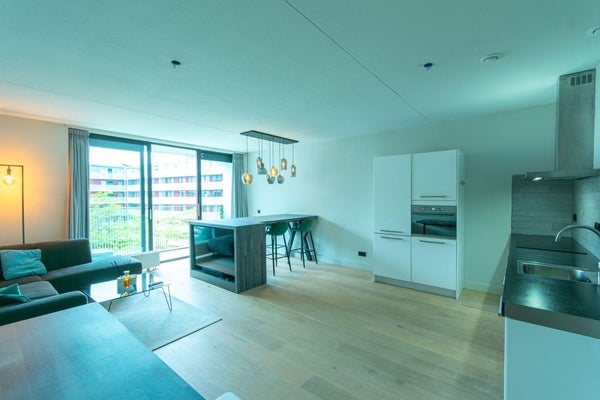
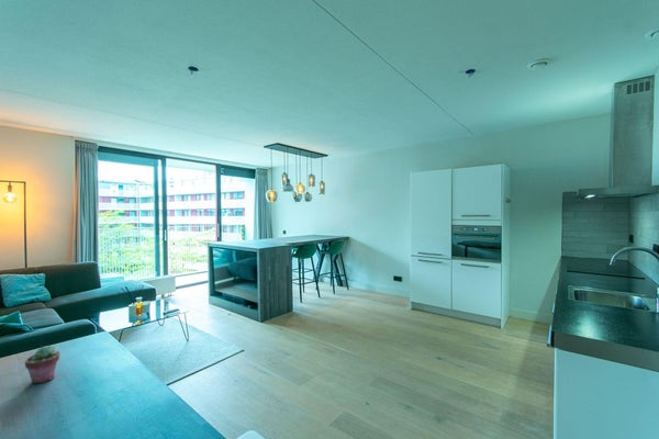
+ potted succulent [24,345,62,384]
